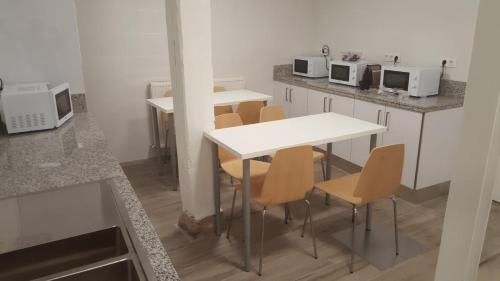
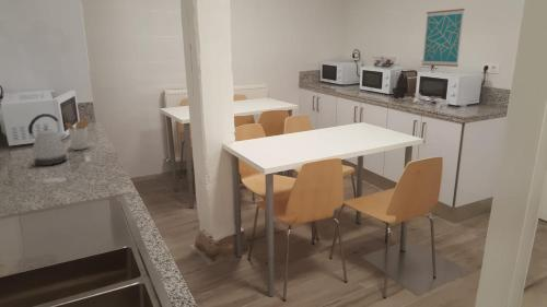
+ kettle [27,113,68,166]
+ wall art [421,8,466,68]
+ utensil holder [63,116,91,151]
